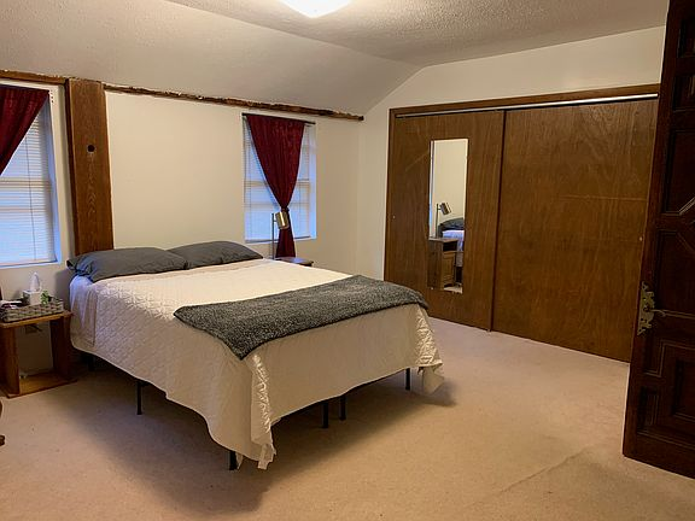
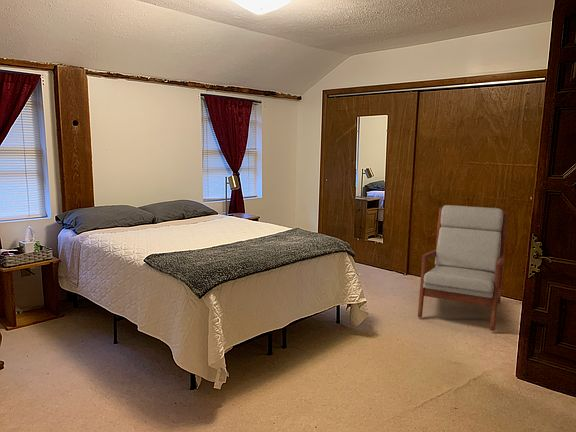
+ armchair [417,204,509,332]
